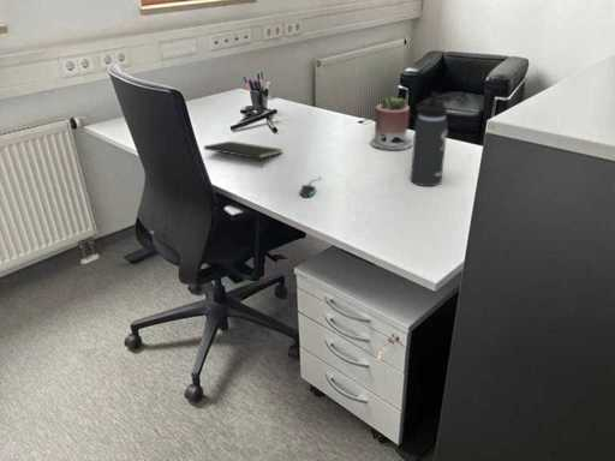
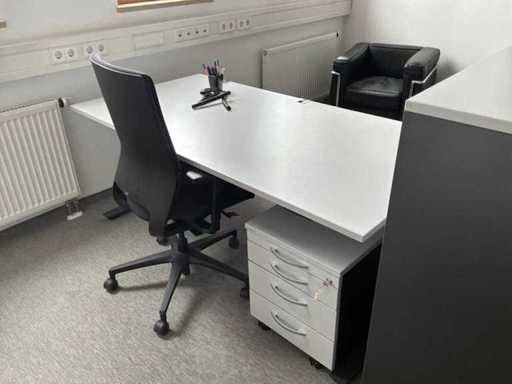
- thermos bottle [410,90,449,187]
- succulent planter [369,95,413,151]
- mouse [298,175,322,198]
- notepad [203,140,283,167]
